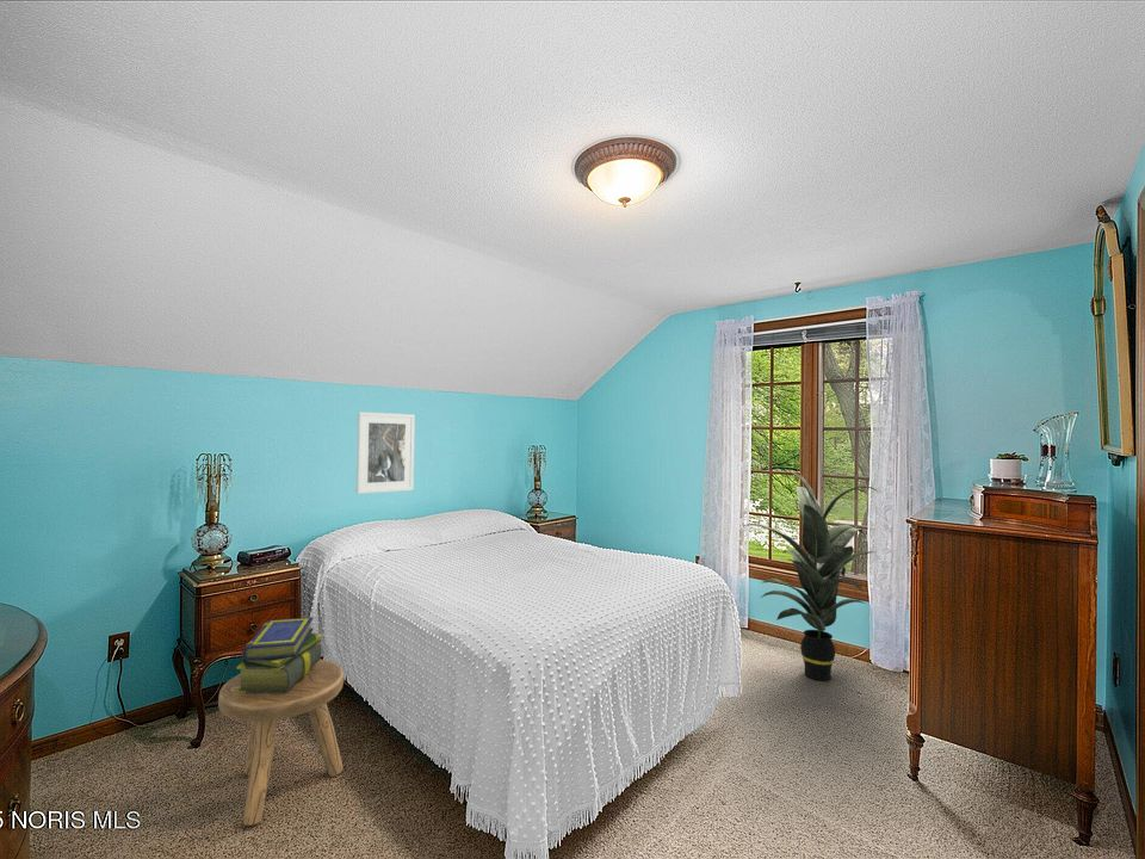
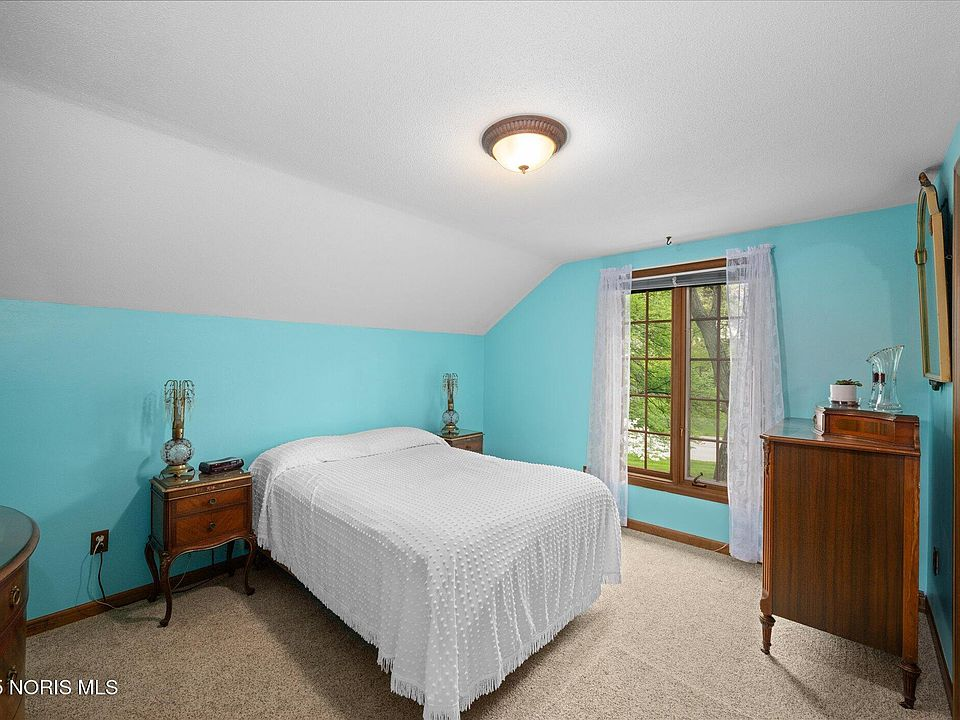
- indoor plant [742,471,878,681]
- stack of books [235,617,323,693]
- stool [217,659,345,827]
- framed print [355,410,416,495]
